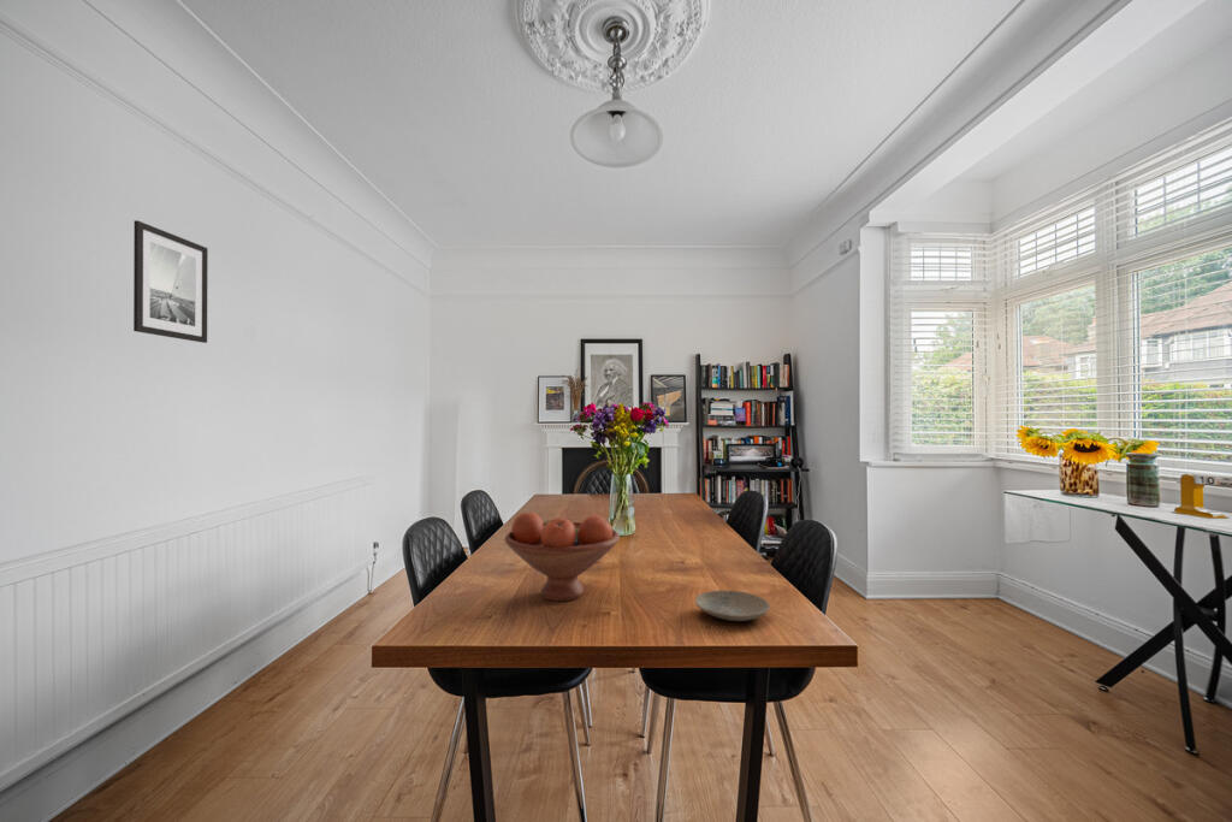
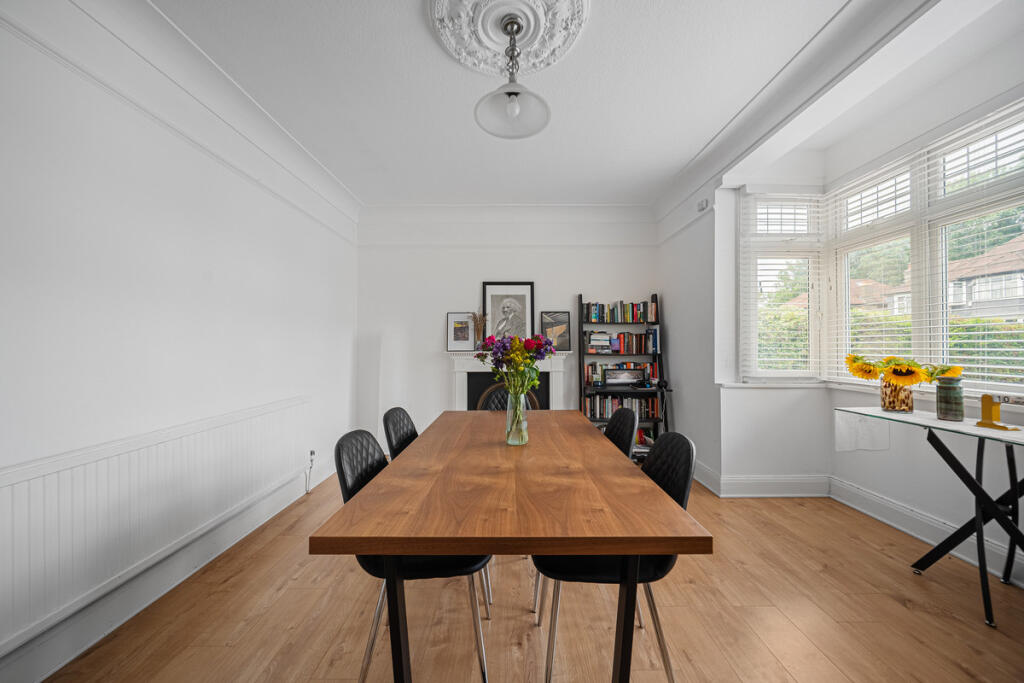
- fruit bowl [503,511,621,602]
- plate [694,590,771,622]
- wall art [132,219,209,344]
